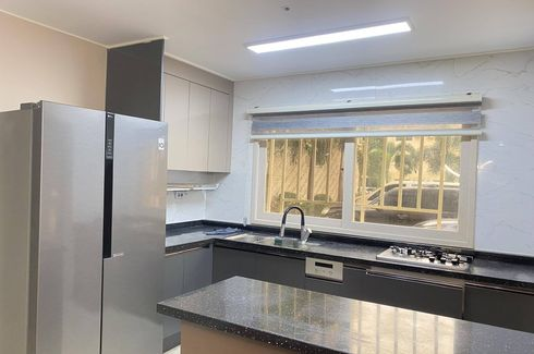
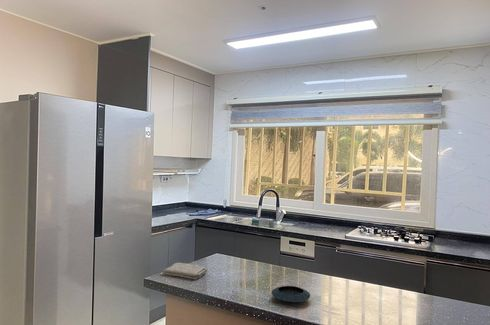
+ washcloth [162,262,208,280]
+ saucer [271,285,311,303]
